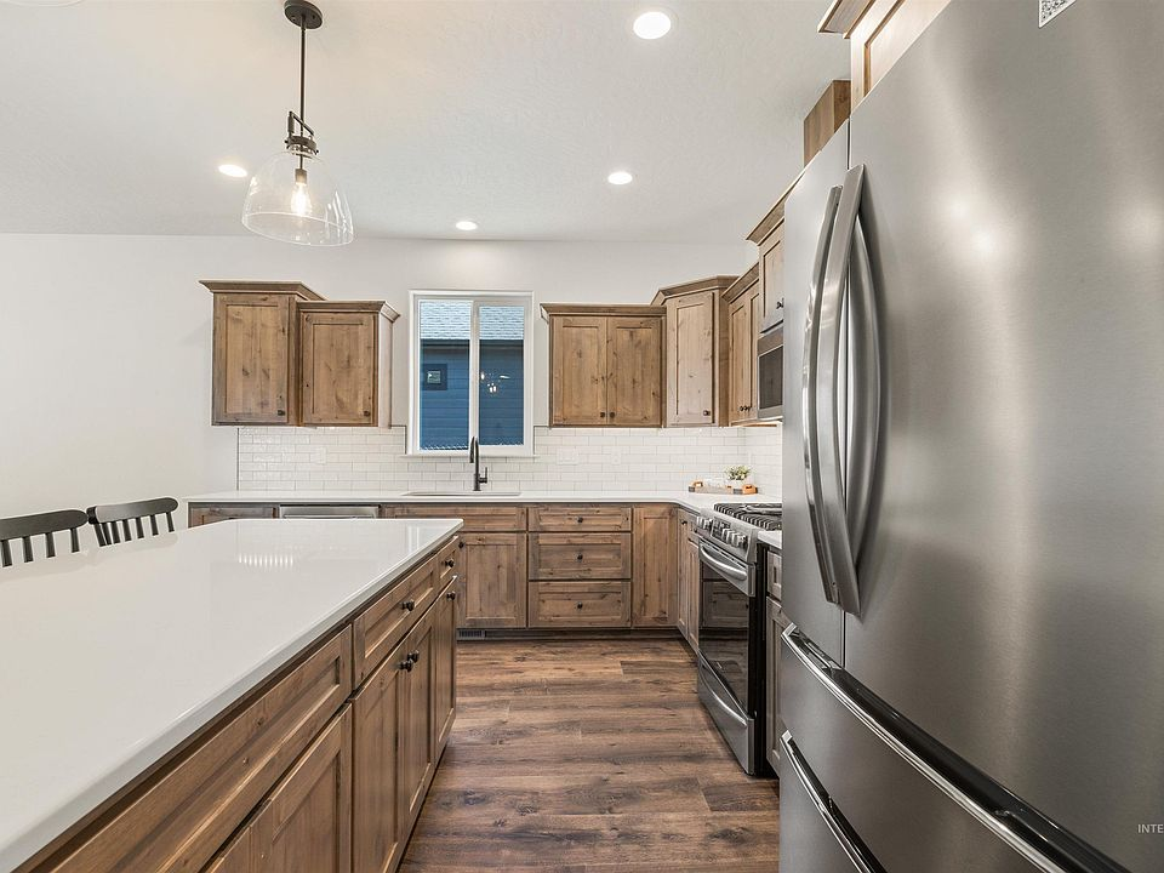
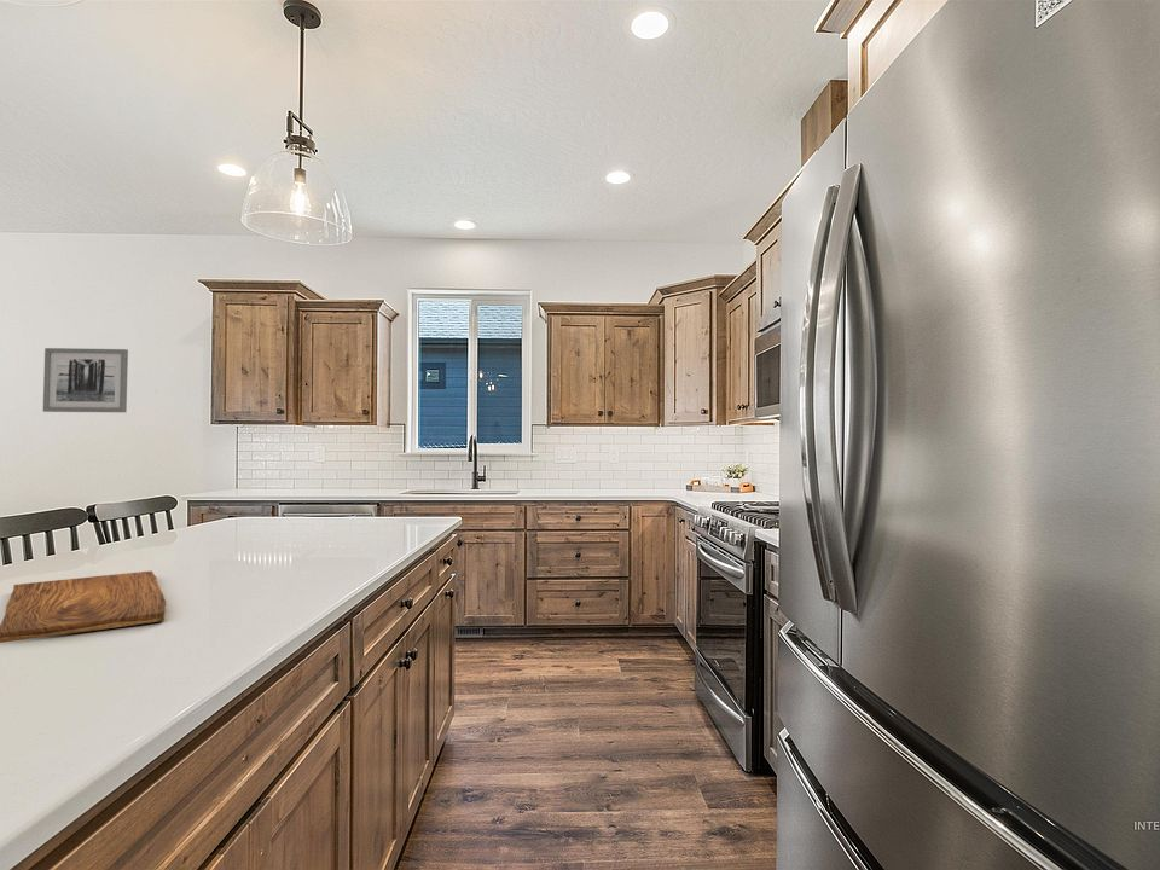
+ wall art [42,347,129,413]
+ cutting board [0,570,167,644]
